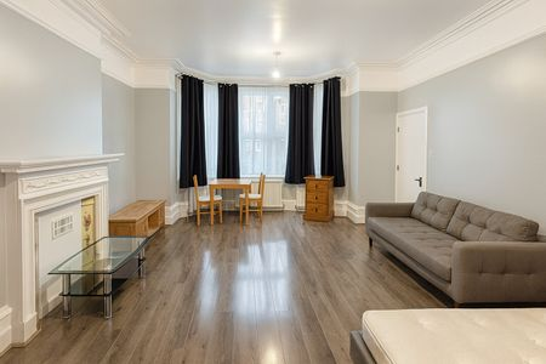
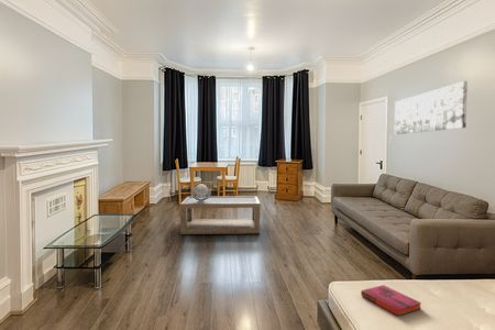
+ decorative globe [190,180,212,204]
+ hardback book [360,284,422,317]
+ wall art [394,80,469,135]
+ coffee table [179,196,261,235]
